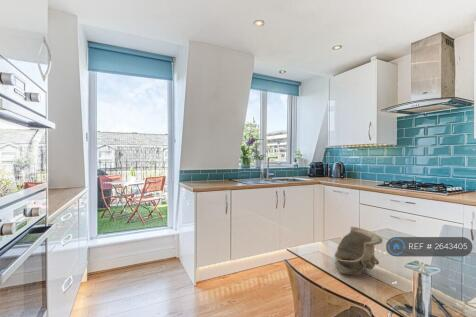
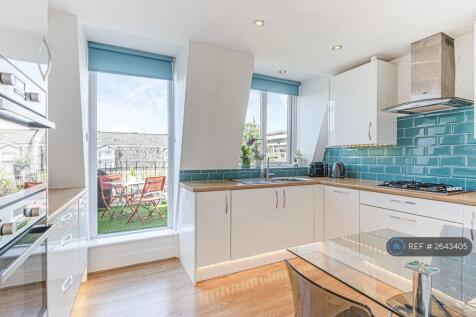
- decorative bowl [333,225,383,275]
